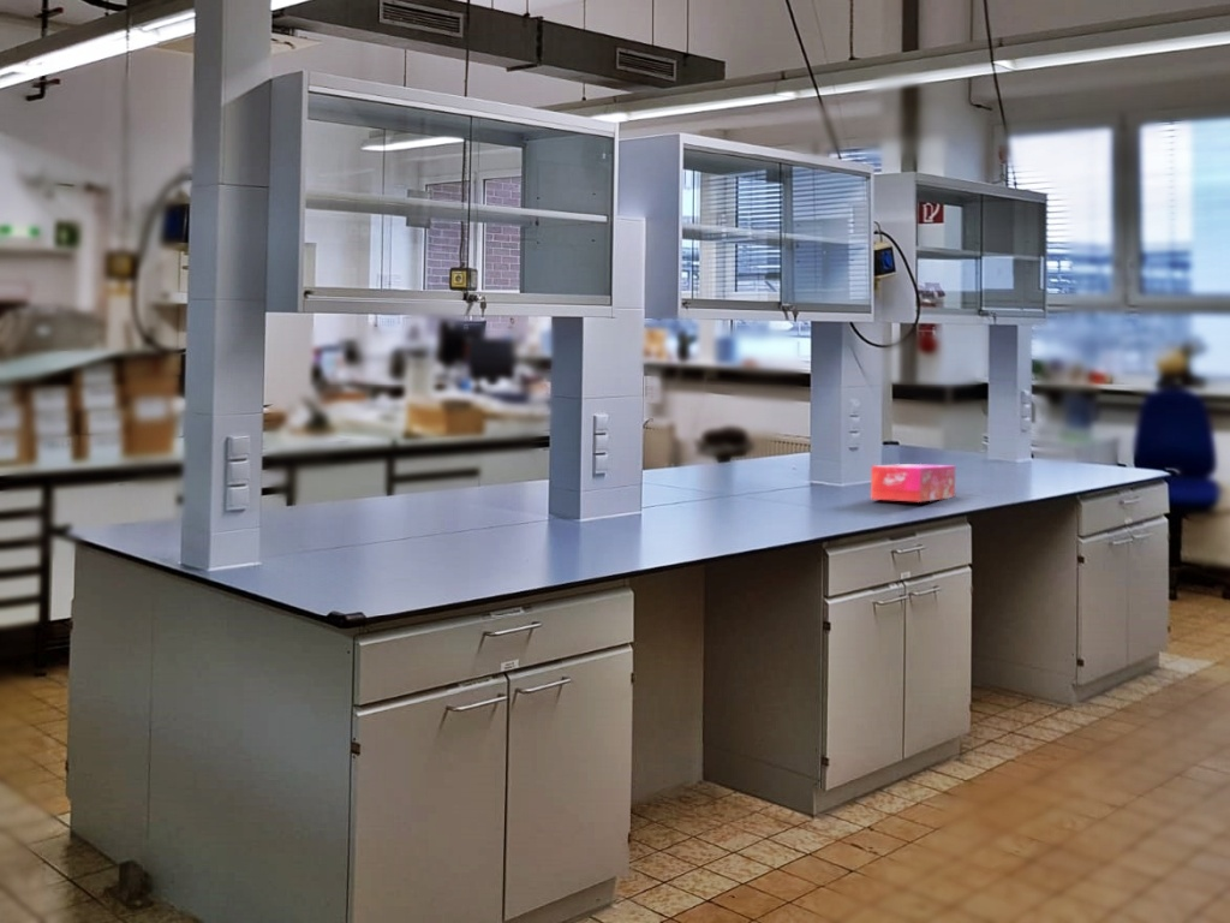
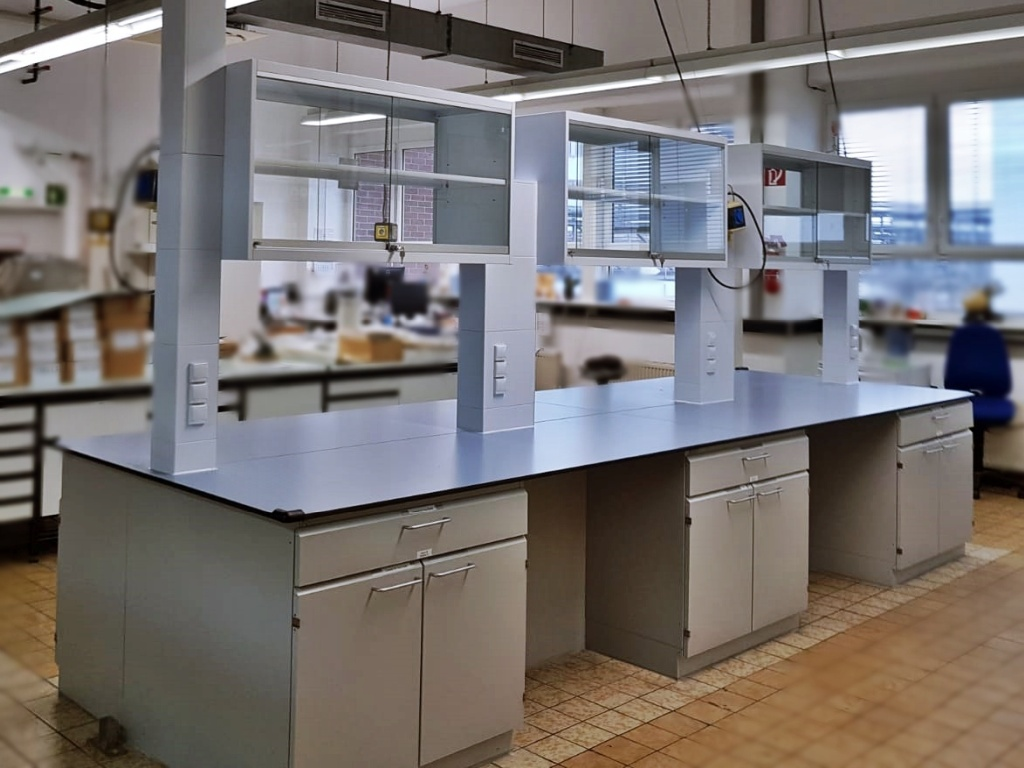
- tissue box [870,463,956,504]
